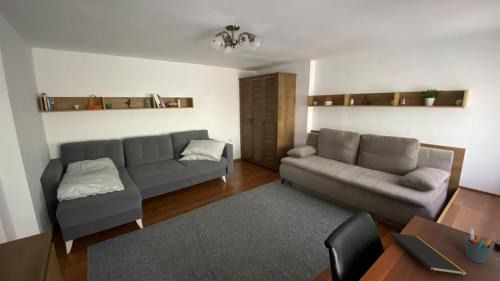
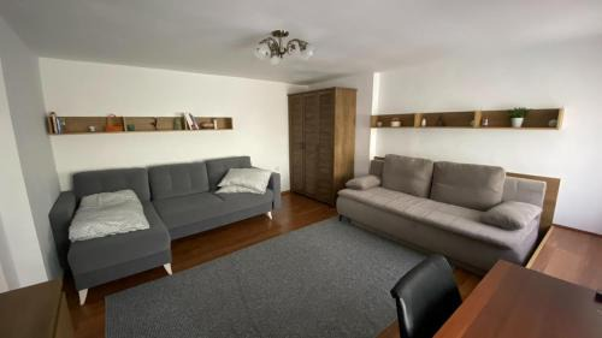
- notepad [389,231,469,279]
- pen holder [465,228,493,264]
